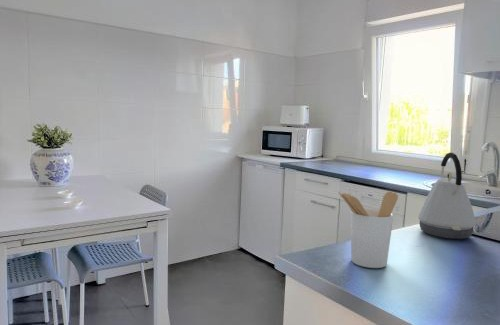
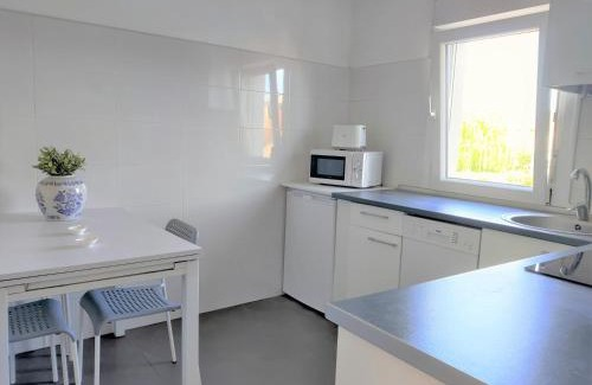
- kettle [417,152,477,240]
- utensil holder [337,190,399,269]
